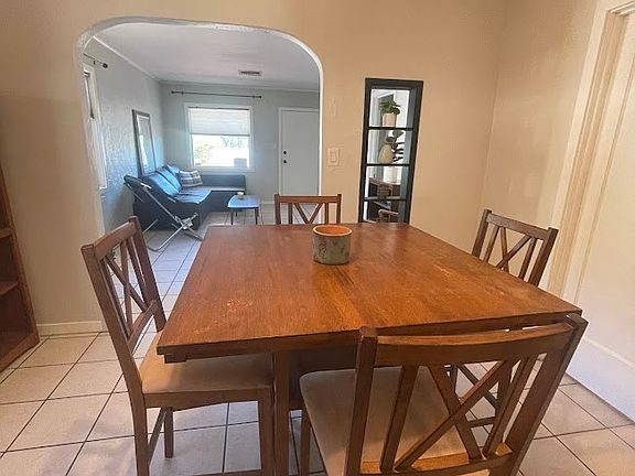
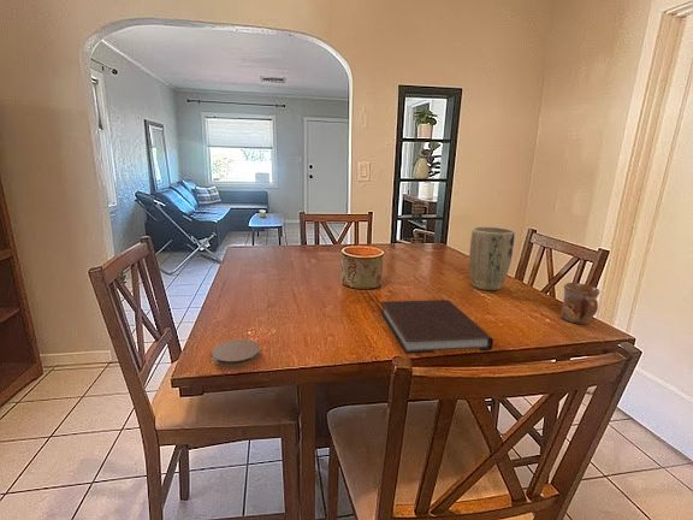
+ notebook [379,299,494,355]
+ plant pot [468,226,516,291]
+ mug [559,282,602,325]
+ coaster [211,338,261,368]
